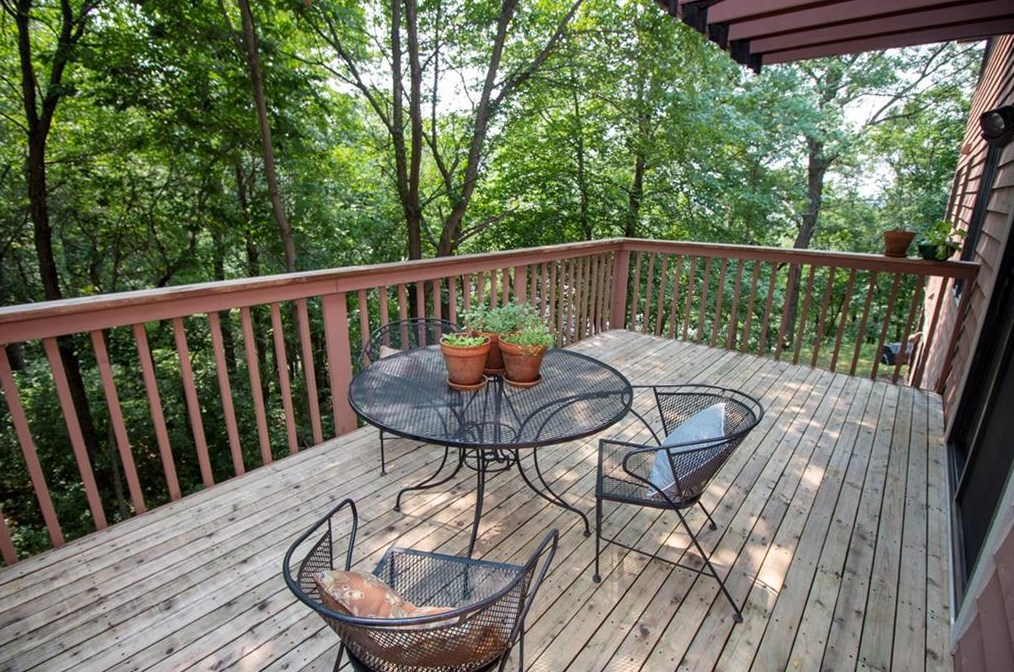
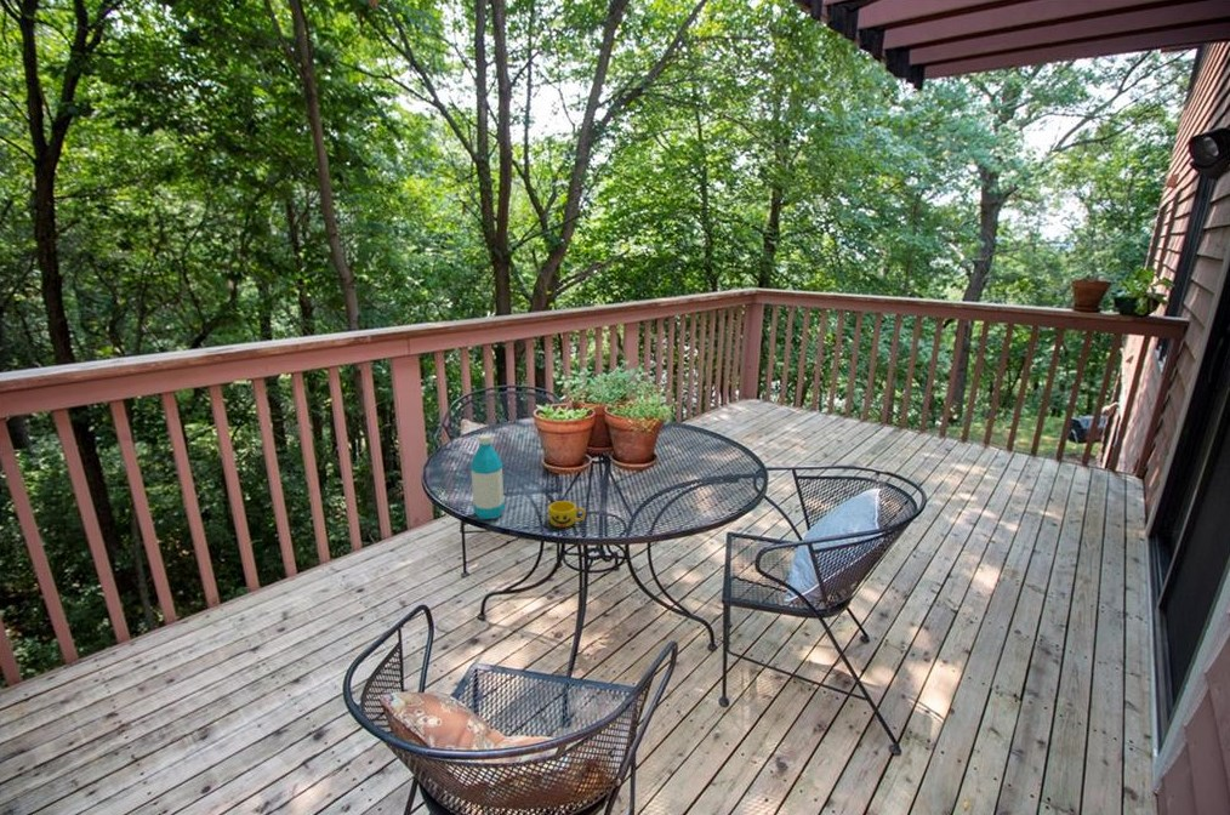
+ cup [547,500,586,528]
+ water bottle [469,433,506,520]
